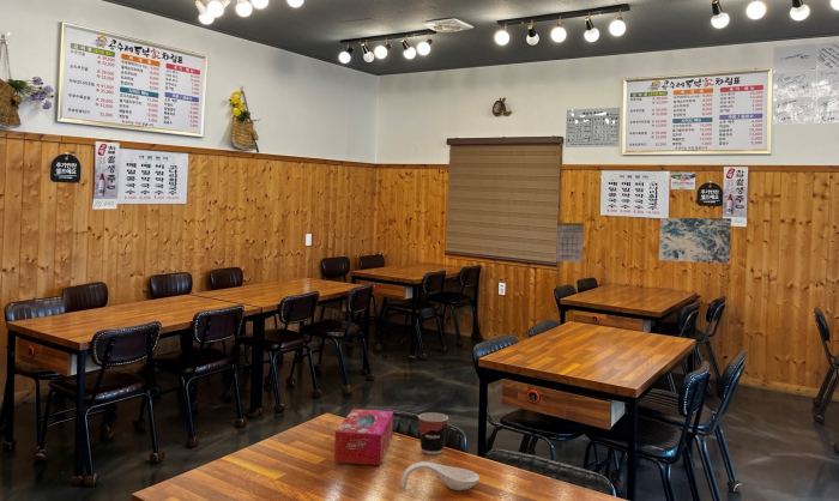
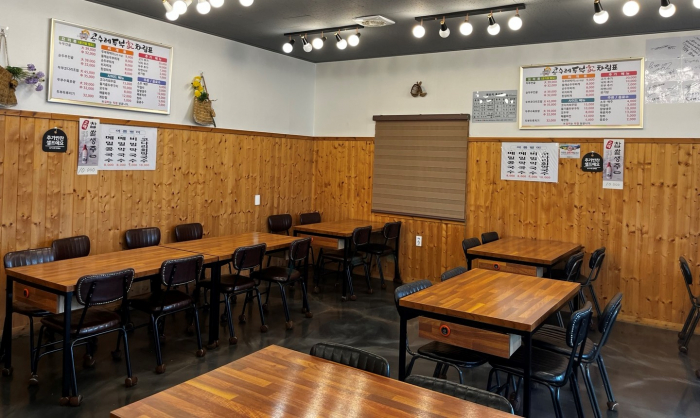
- cup [417,411,449,455]
- calendar [555,212,585,264]
- wall art [658,217,732,265]
- tissue box [333,408,394,466]
- spoon rest [400,460,481,491]
